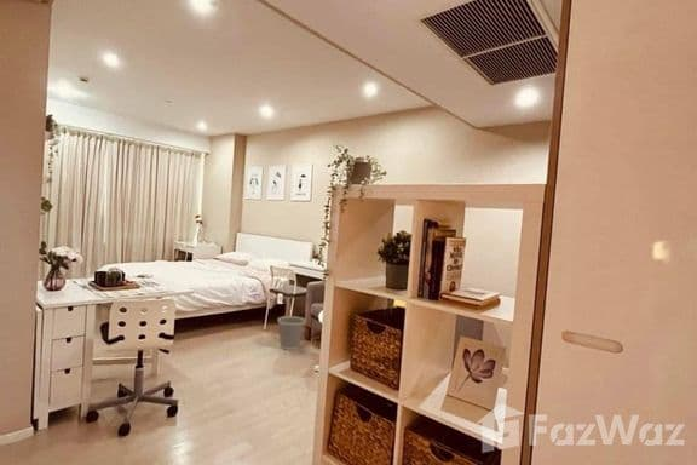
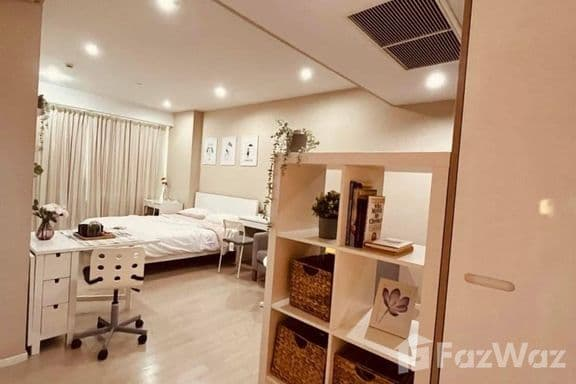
- wastebasket [276,315,307,351]
